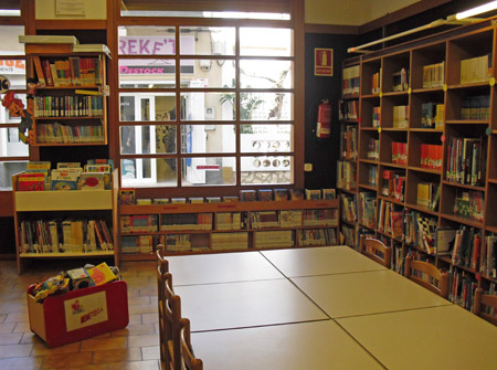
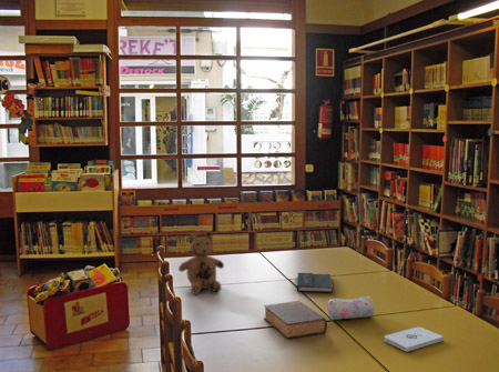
+ book [263,300,328,340]
+ teddy bear [177,231,225,295]
+ book [296,272,334,293]
+ pencil case [327,294,376,321]
+ notepad [383,325,445,353]
